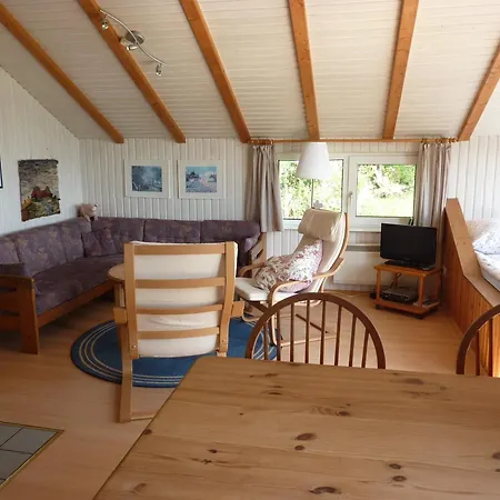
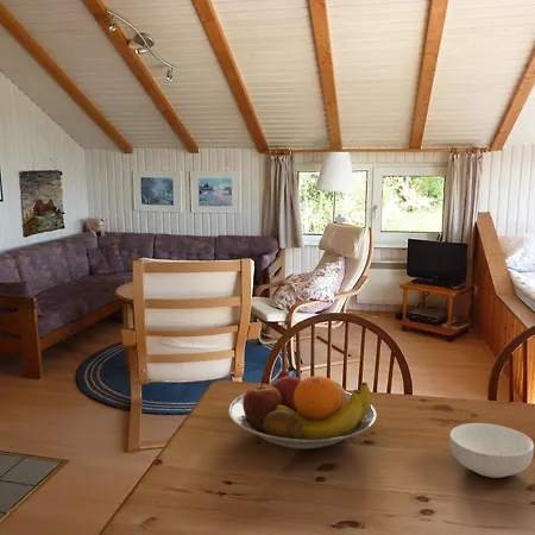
+ cereal bowl [449,422,535,479]
+ fruit bowl [227,370,377,449]
